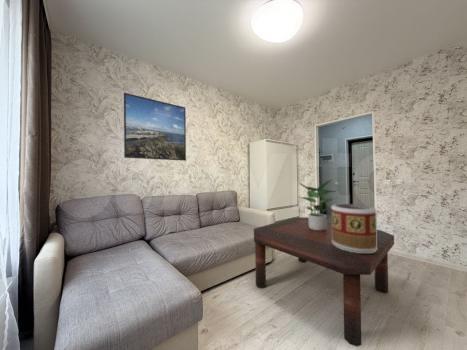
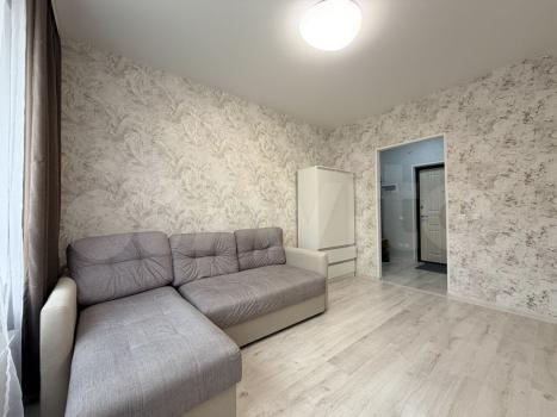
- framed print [123,92,187,162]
- potted plant [297,178,338,231]
- coffee table [253,216,395,347]
- decorative container [331,203,378,253]
